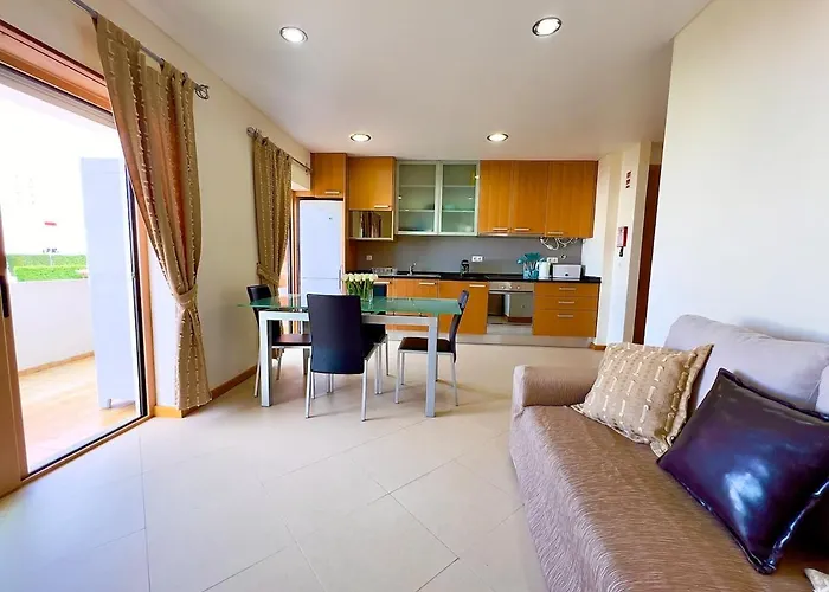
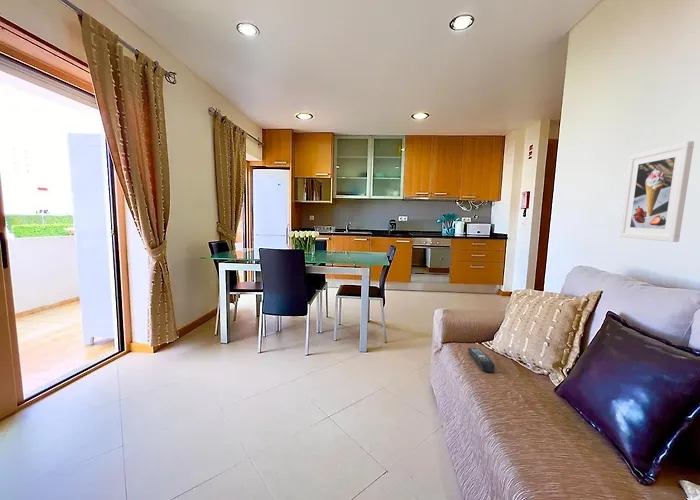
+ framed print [619,140,695,243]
+ remote control [467,347,496,373]
